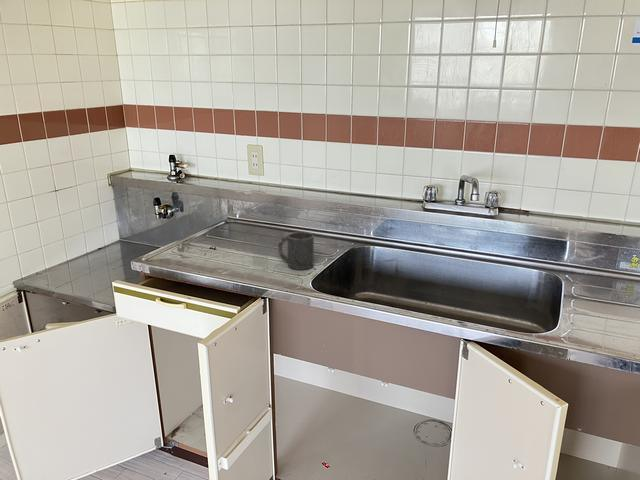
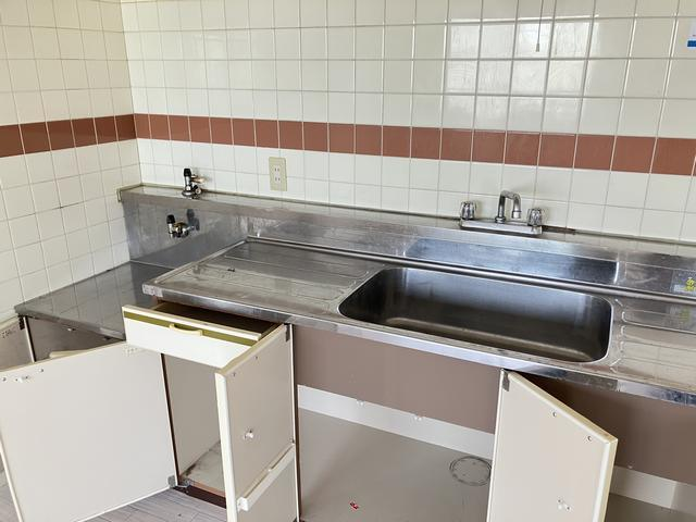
- mug [277,231,315,271]
